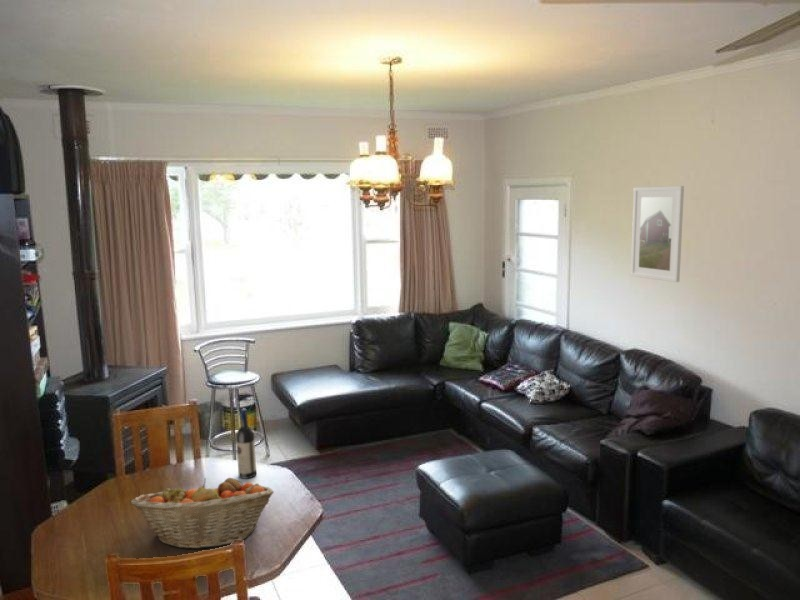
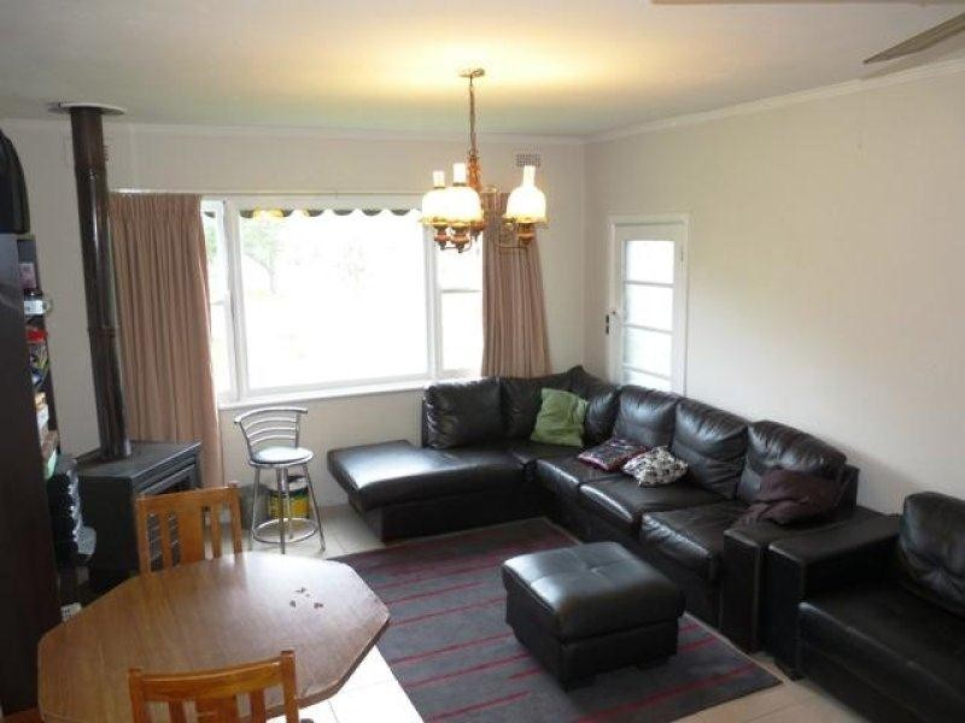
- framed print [630,185,685,283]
- wine bottle [235,408,257,480]
- fruit basket [130,477,275,550]
